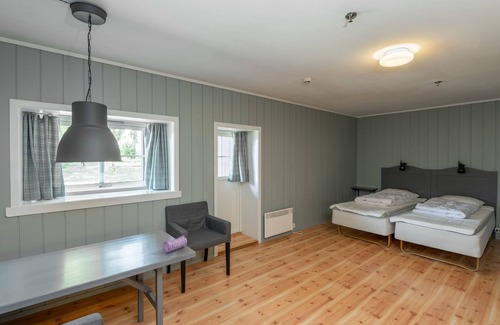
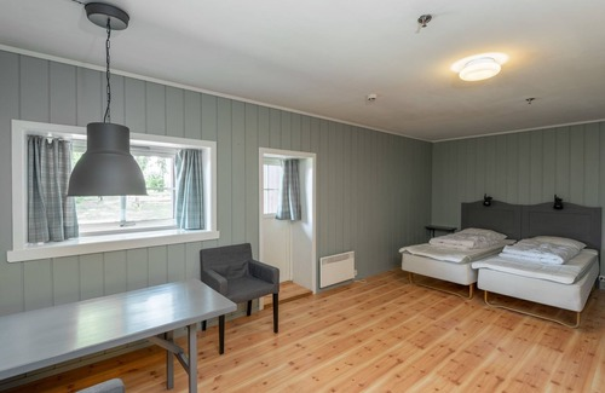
- pencil case [162,234,188,254]
